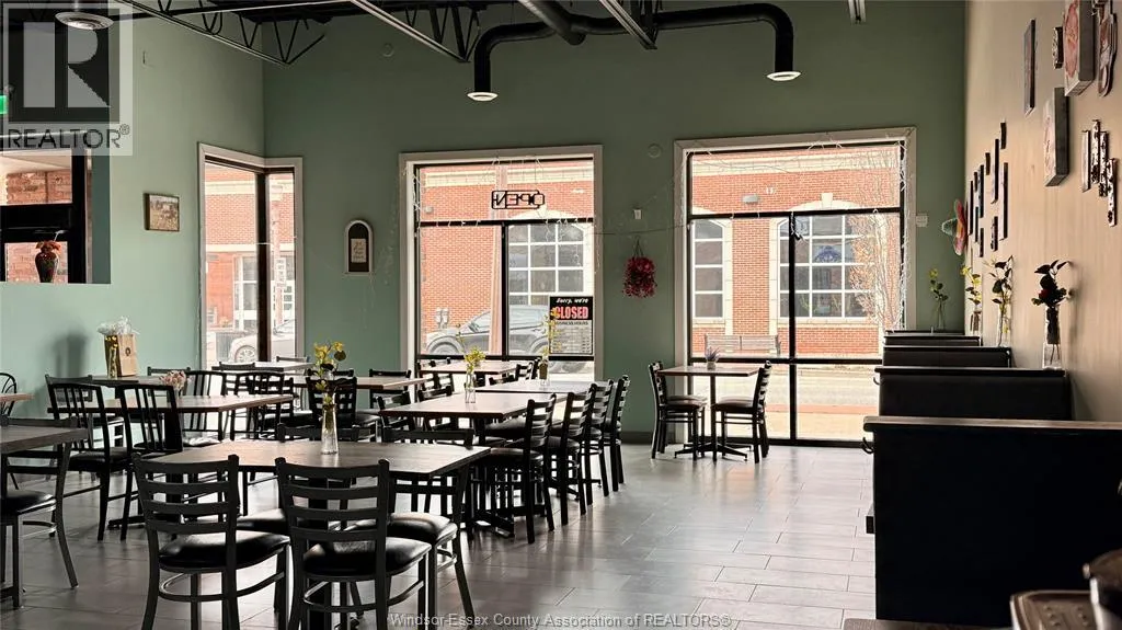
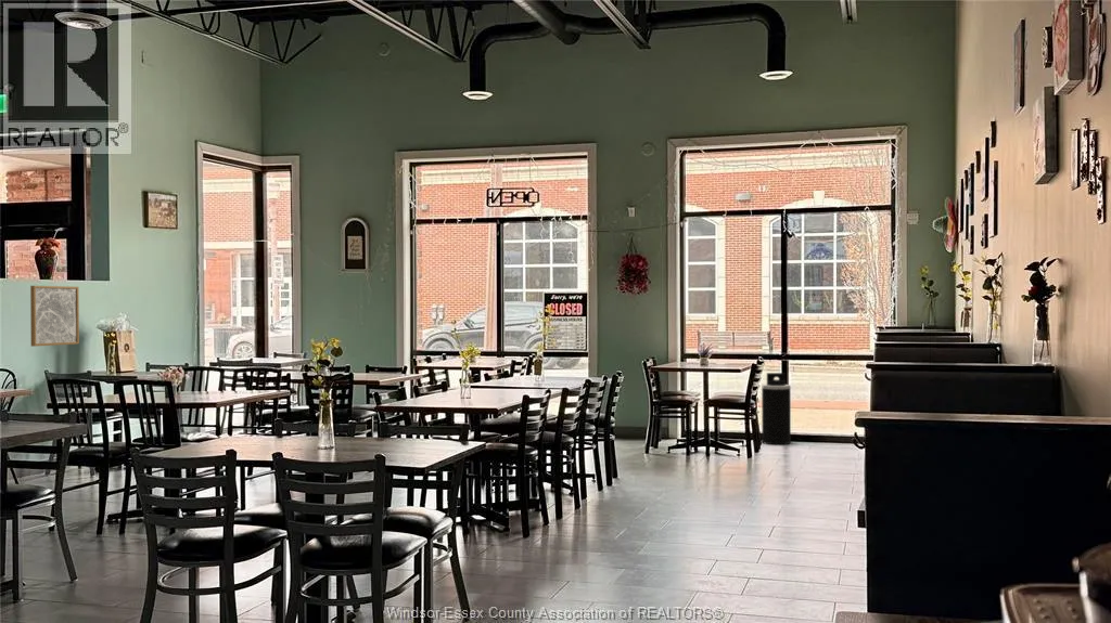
+ wall art [29,285,80,348]
+ trash can [761,372,792,445]
